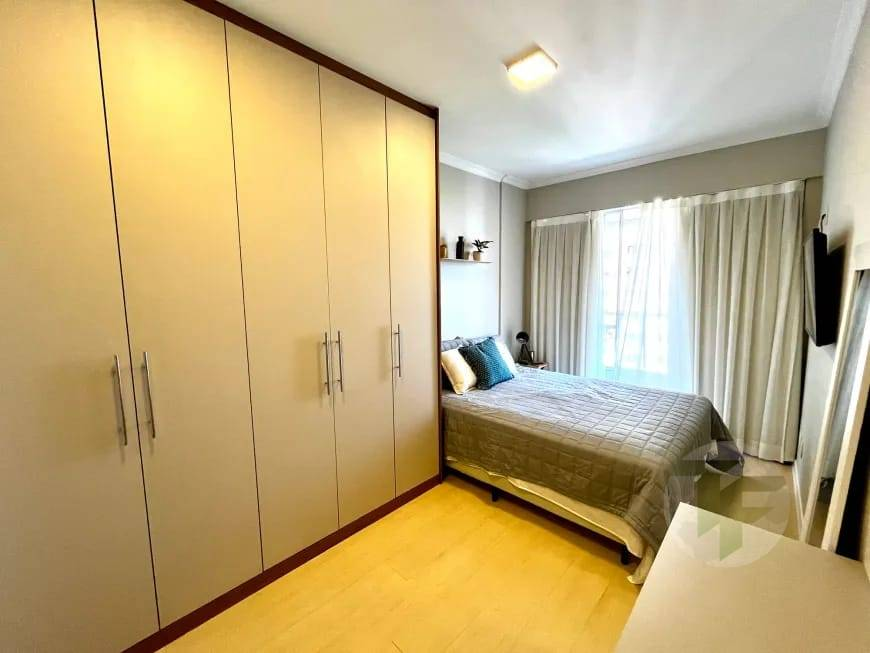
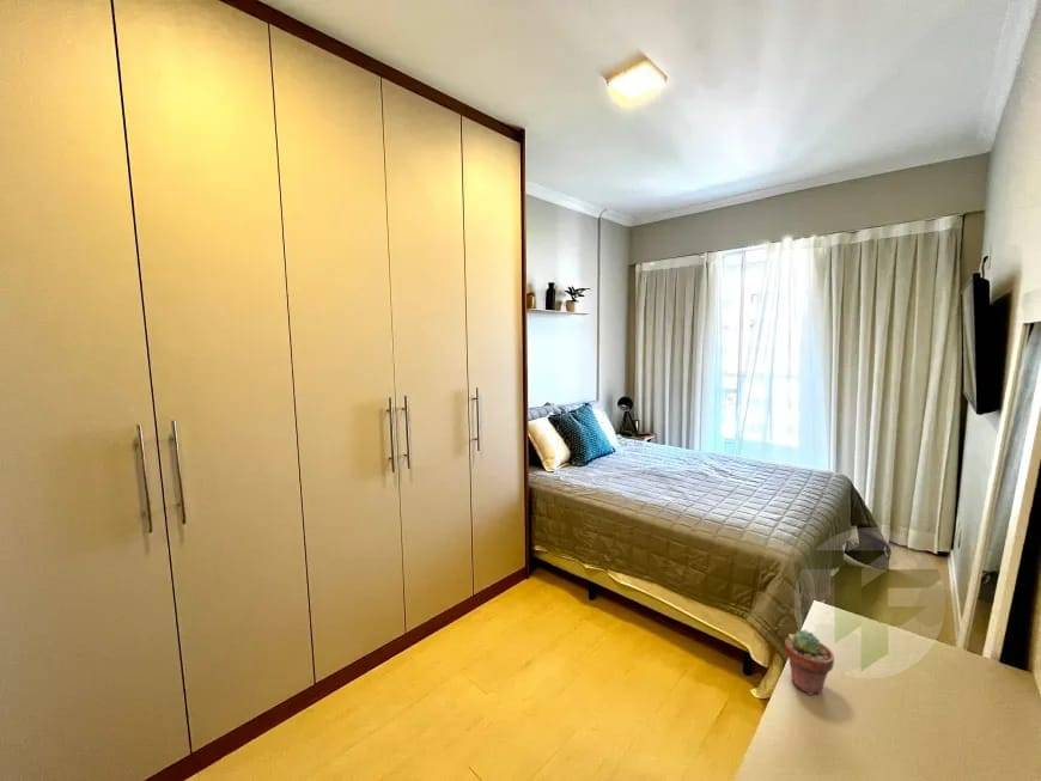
+ potted succulent [784,629,835,696]
